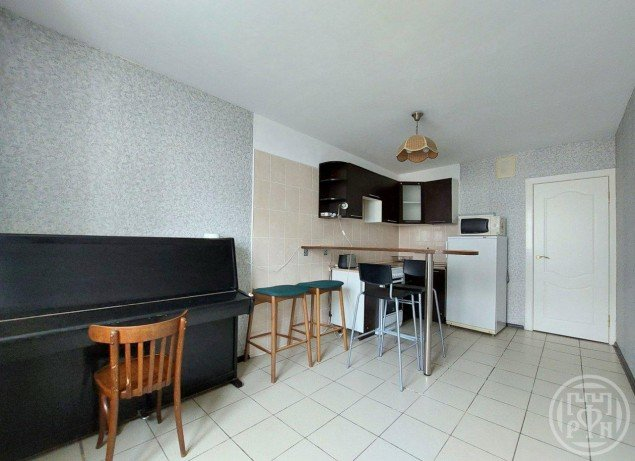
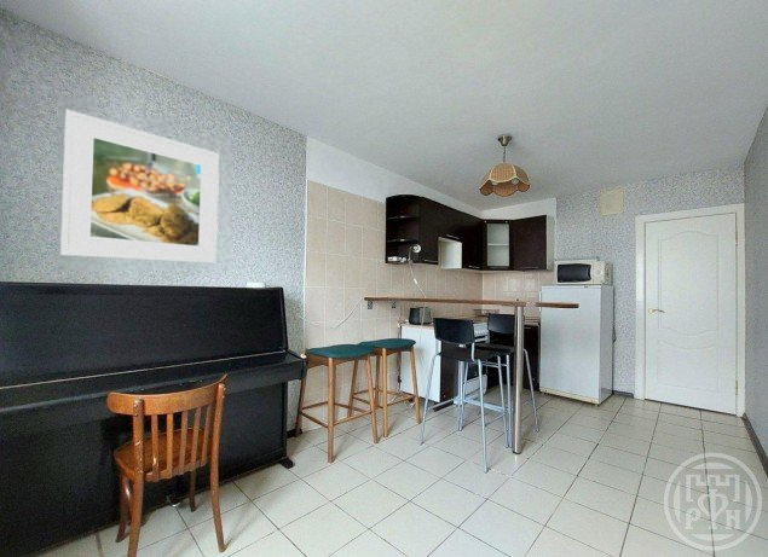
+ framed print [59,109,220,265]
